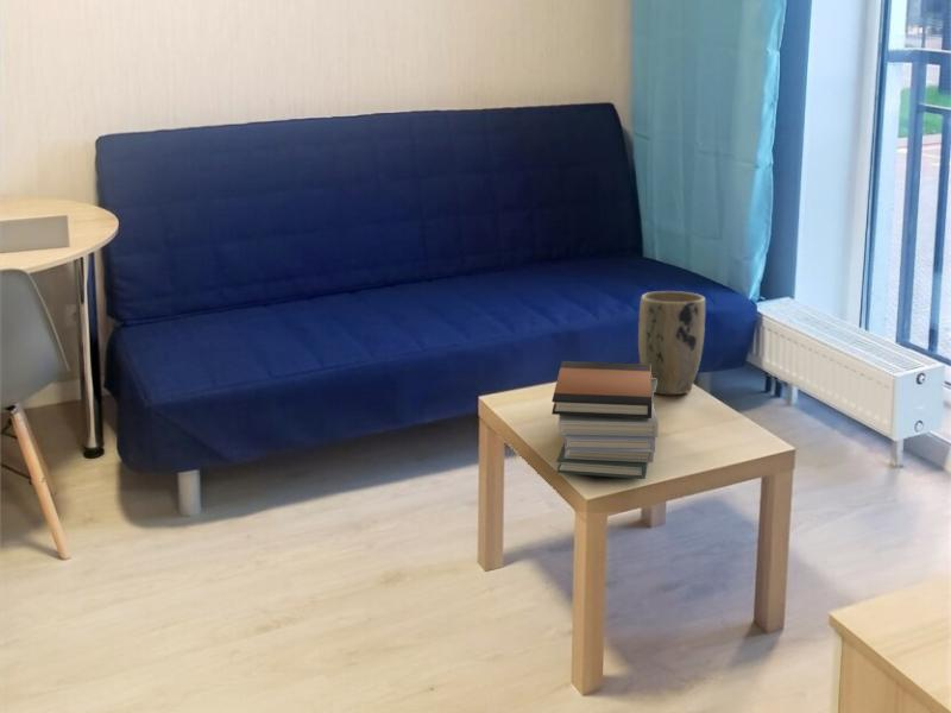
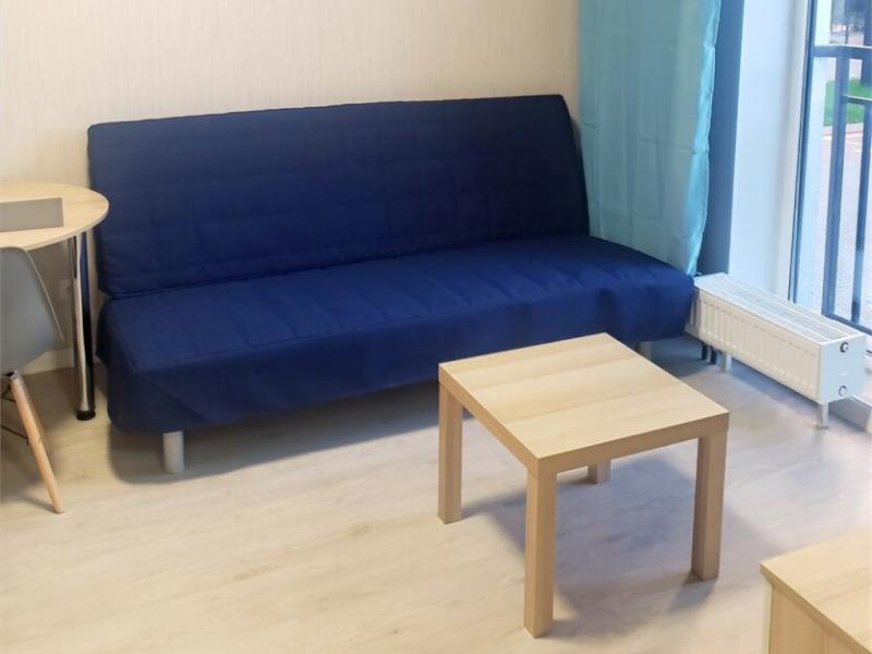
- plant pot [637,290,706,396]
- book stack [550,360,660,480]
